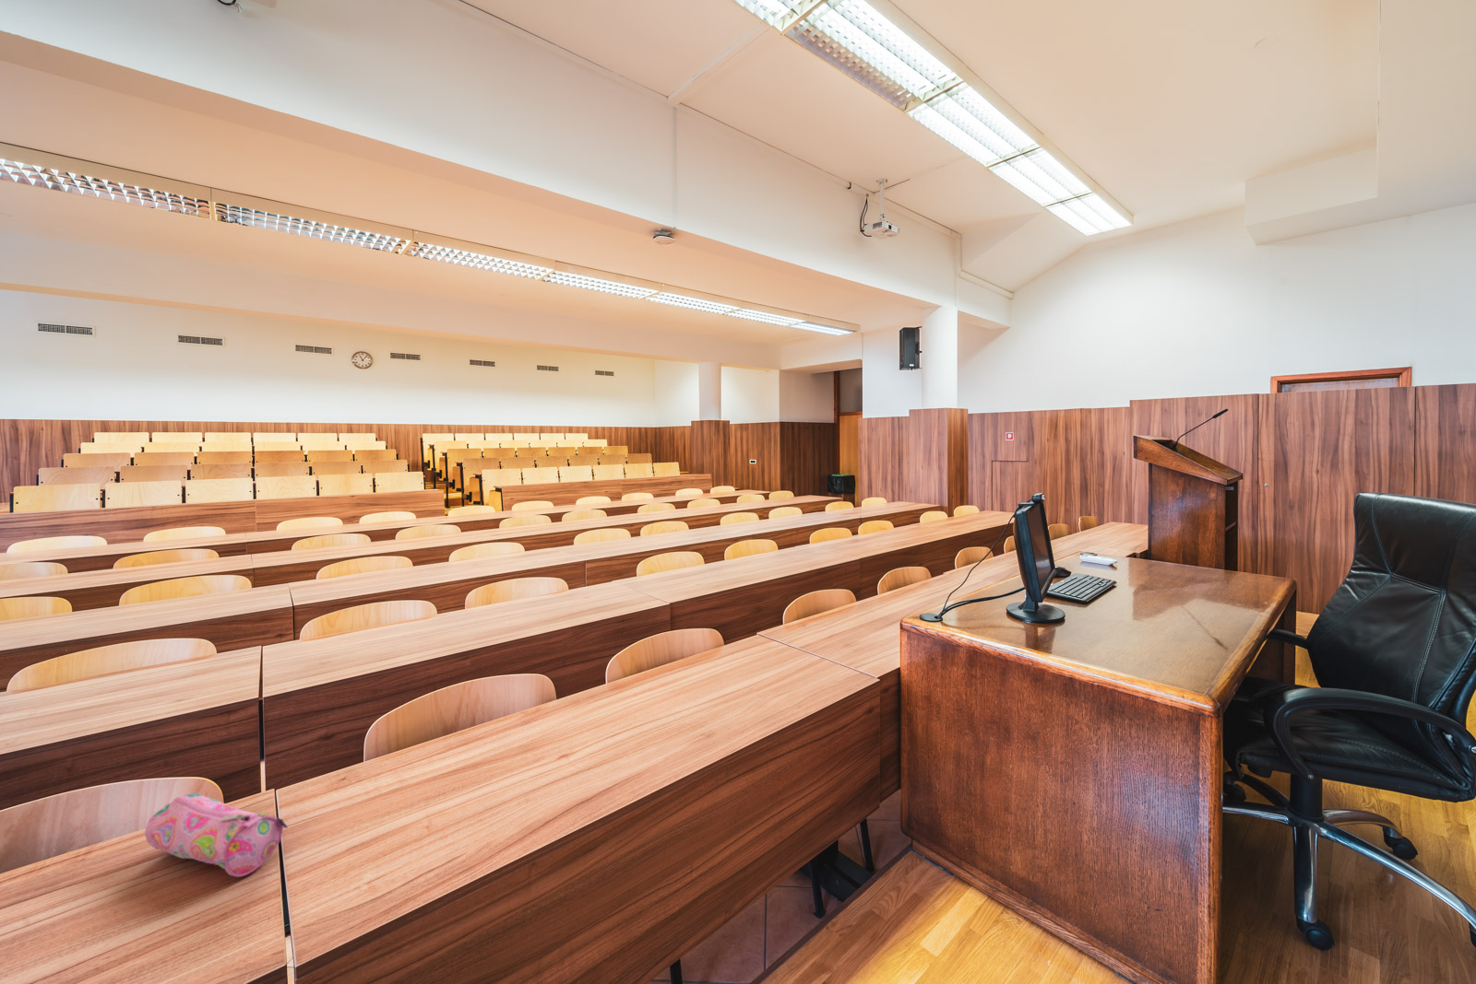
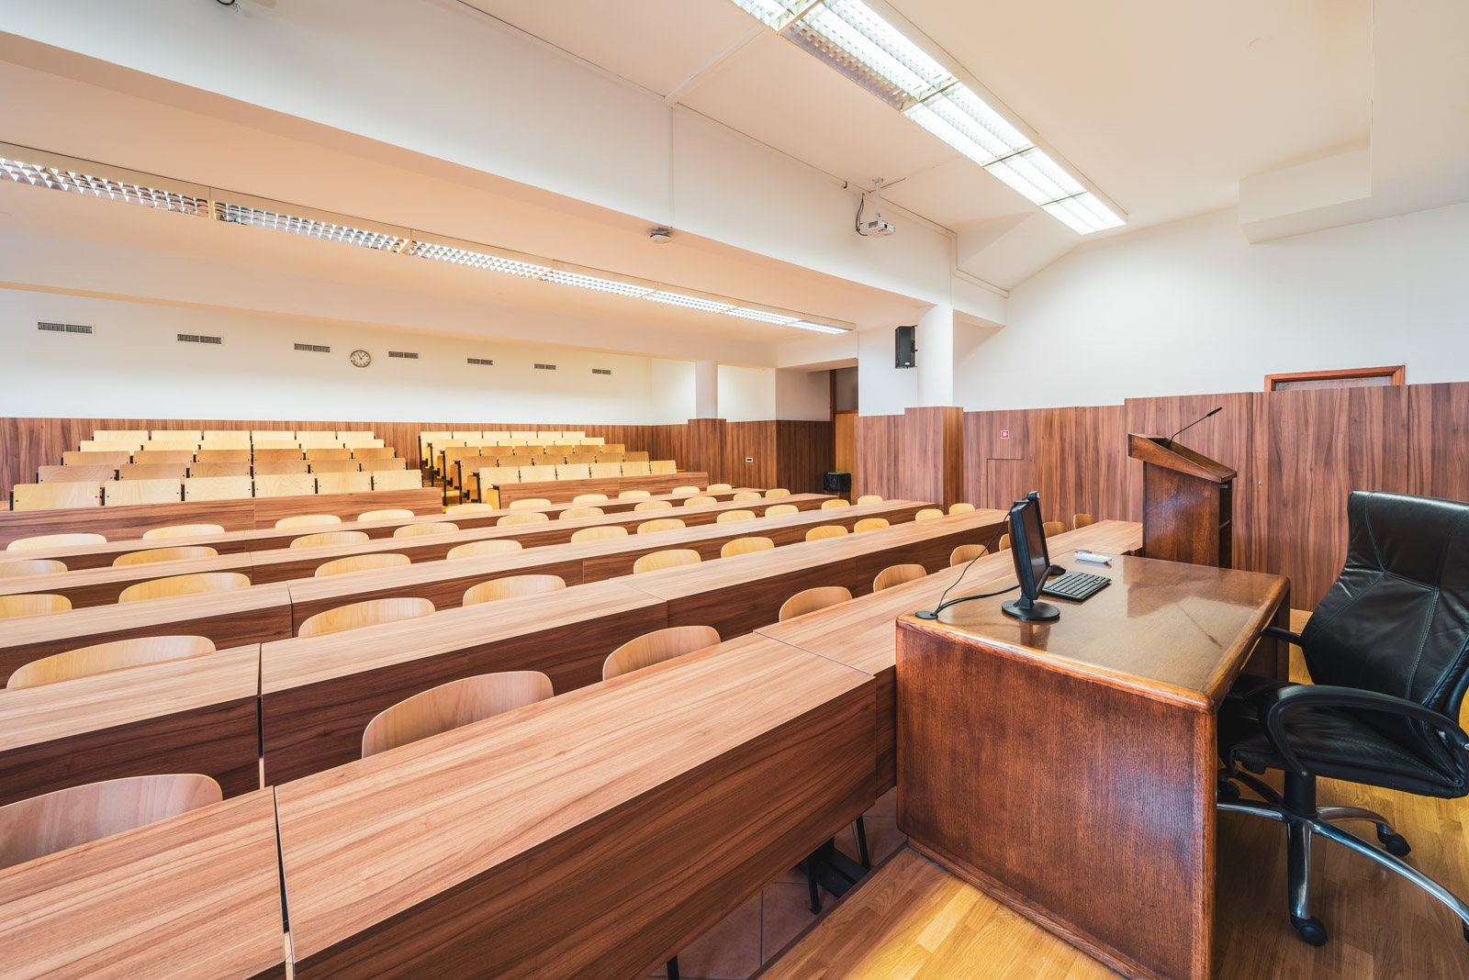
- pencil case [144,792,289,879]
